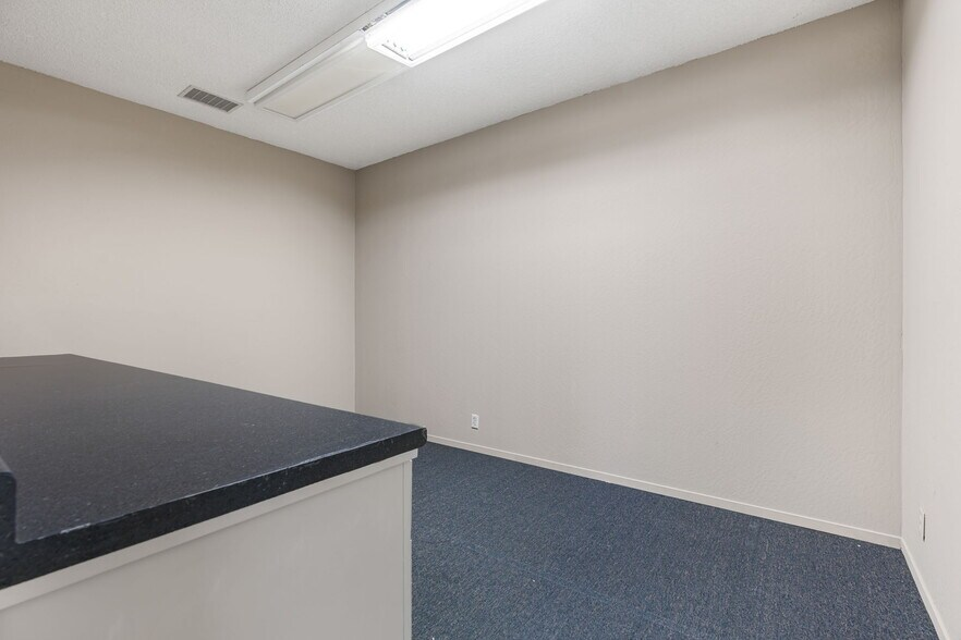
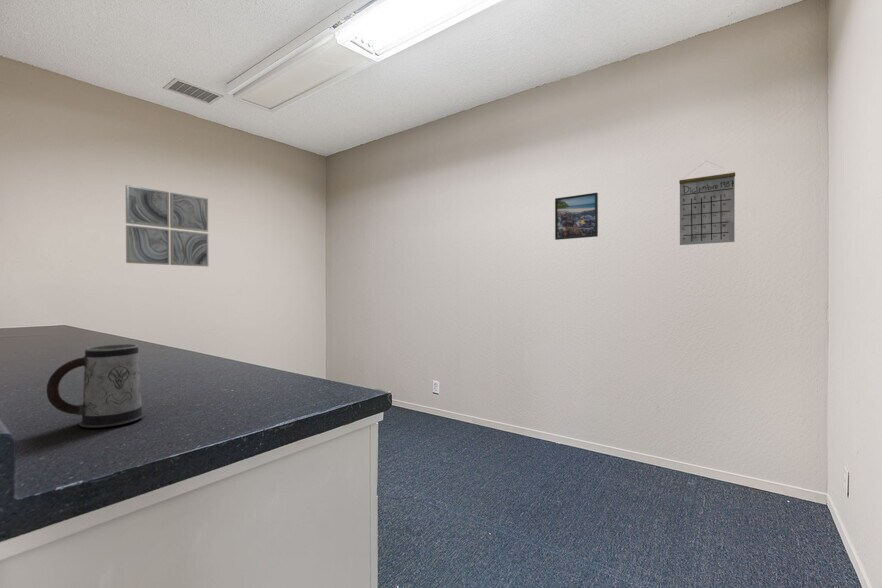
+ mug [45,343,145,429]
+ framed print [554,192,599,241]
+ wall art [125,184,209,268]
+ calendar [678,160,736,246]
